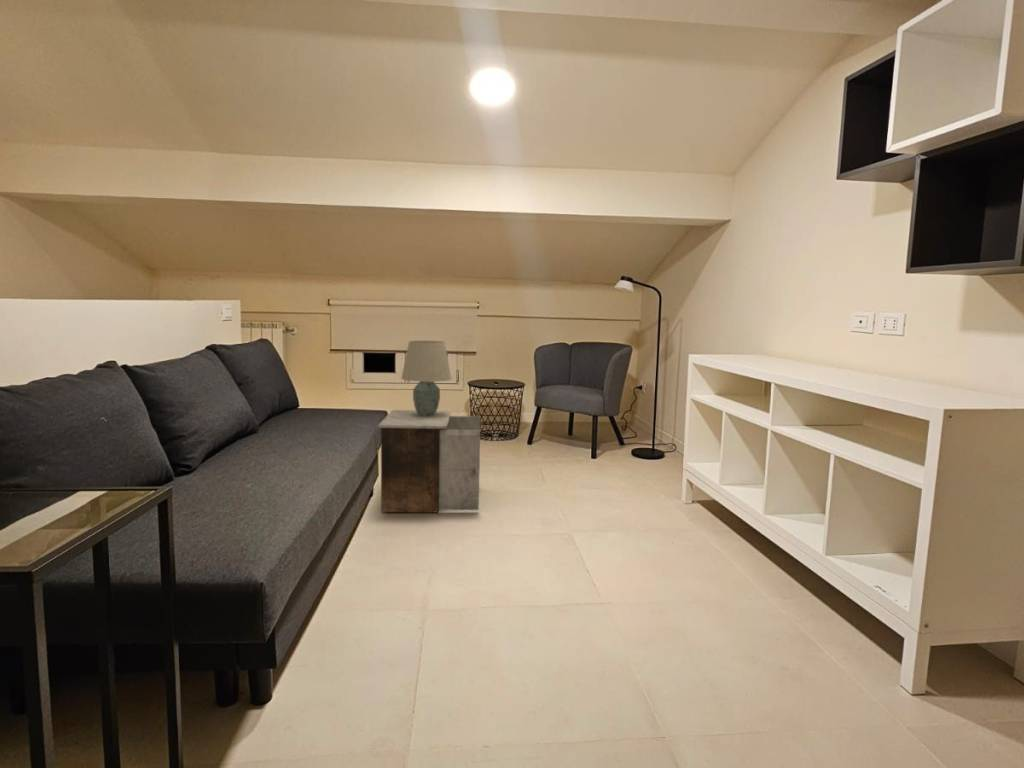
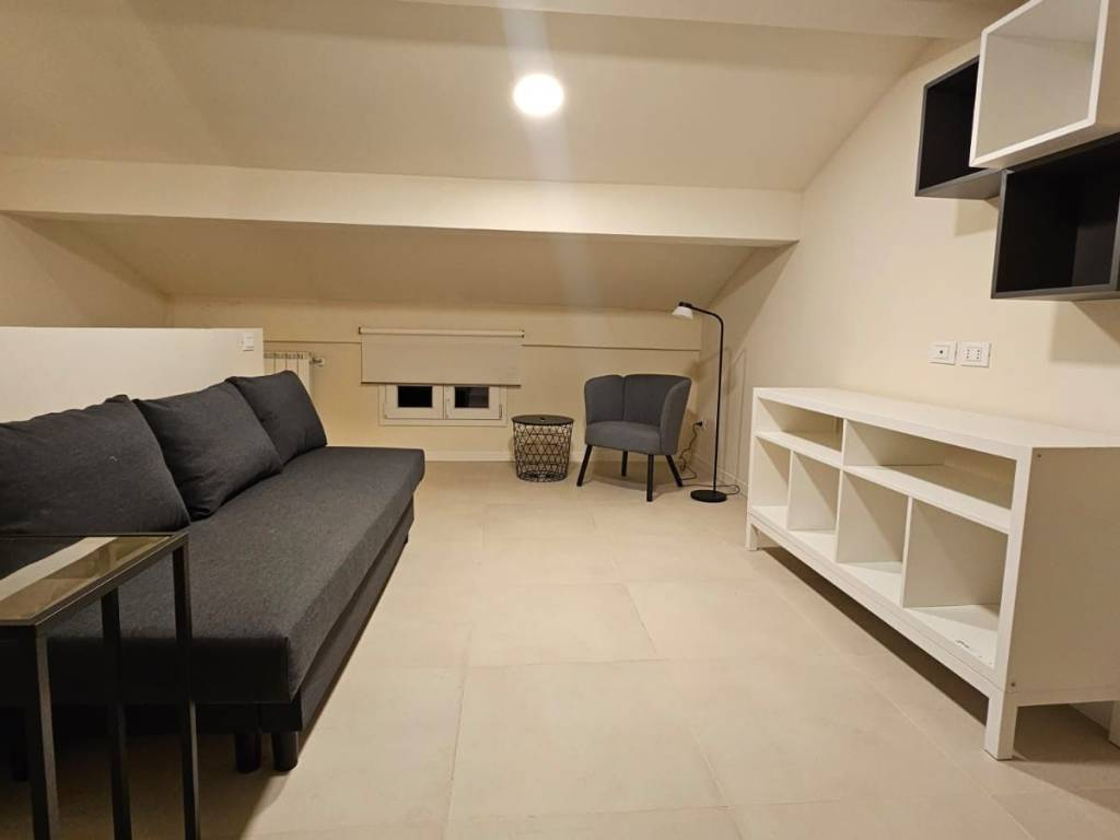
- table lamp [400,340,452,417]
- nightstand [377,409,481,513]
